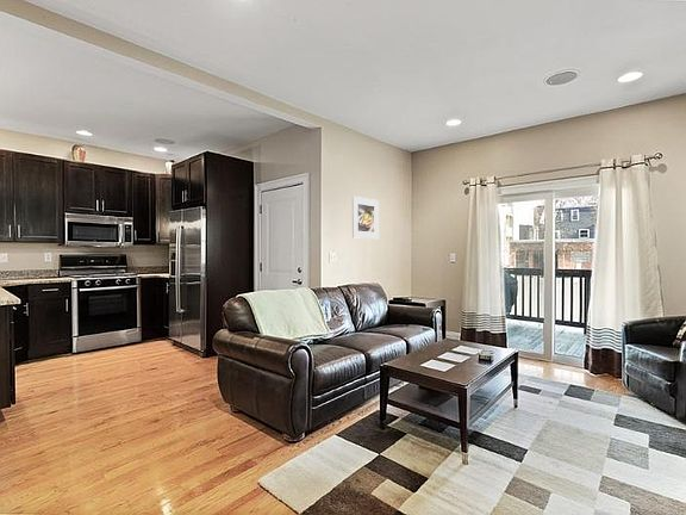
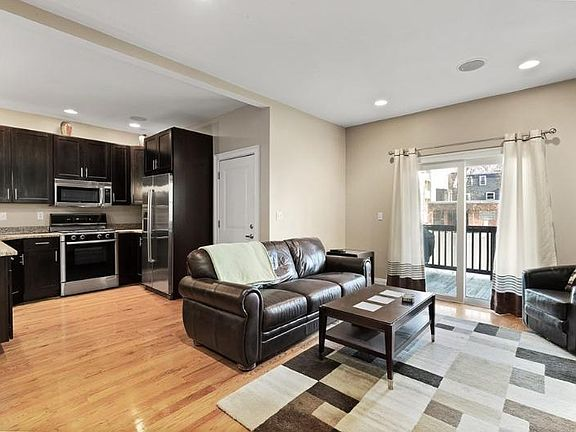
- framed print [351,196,380,240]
